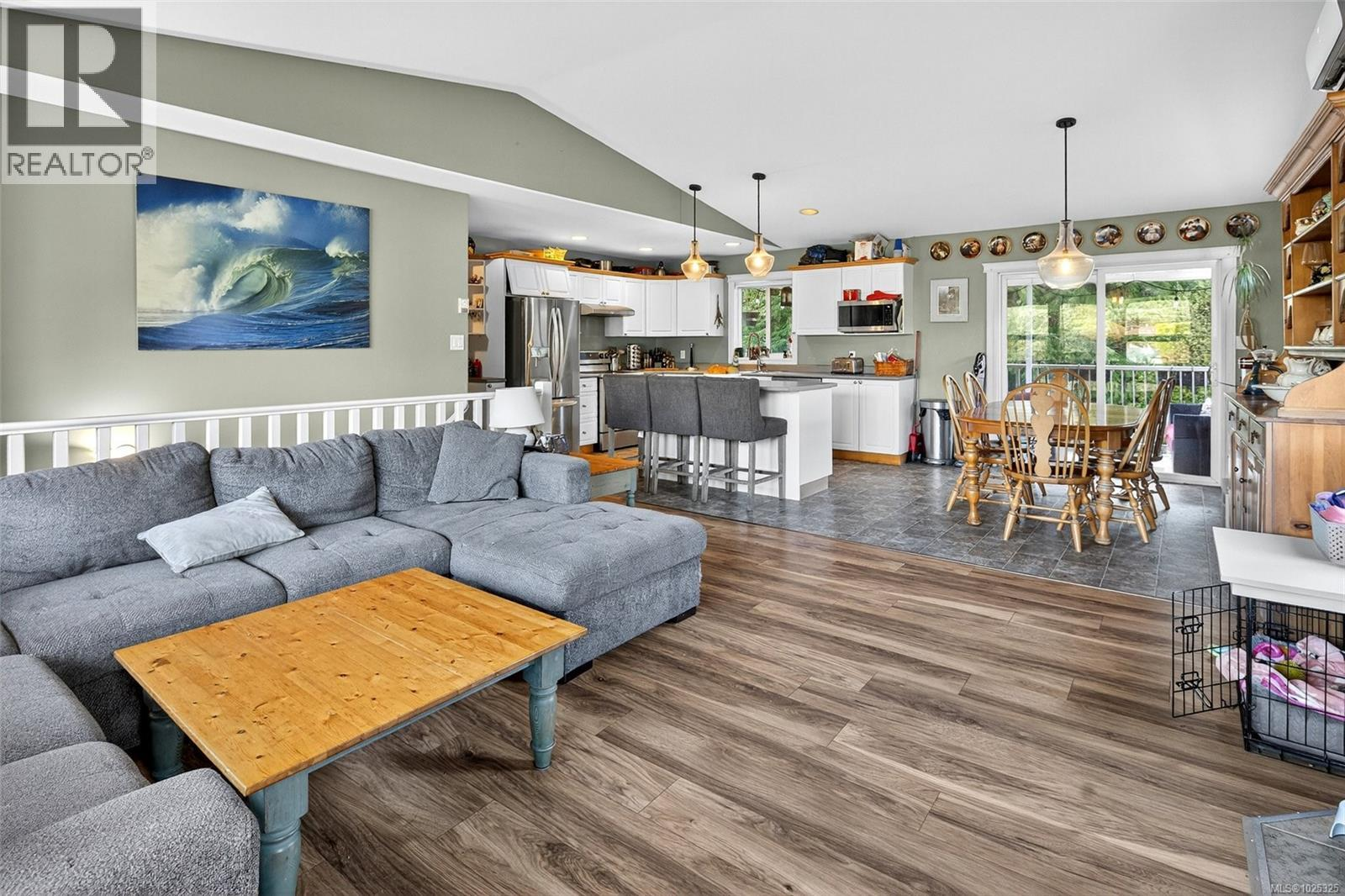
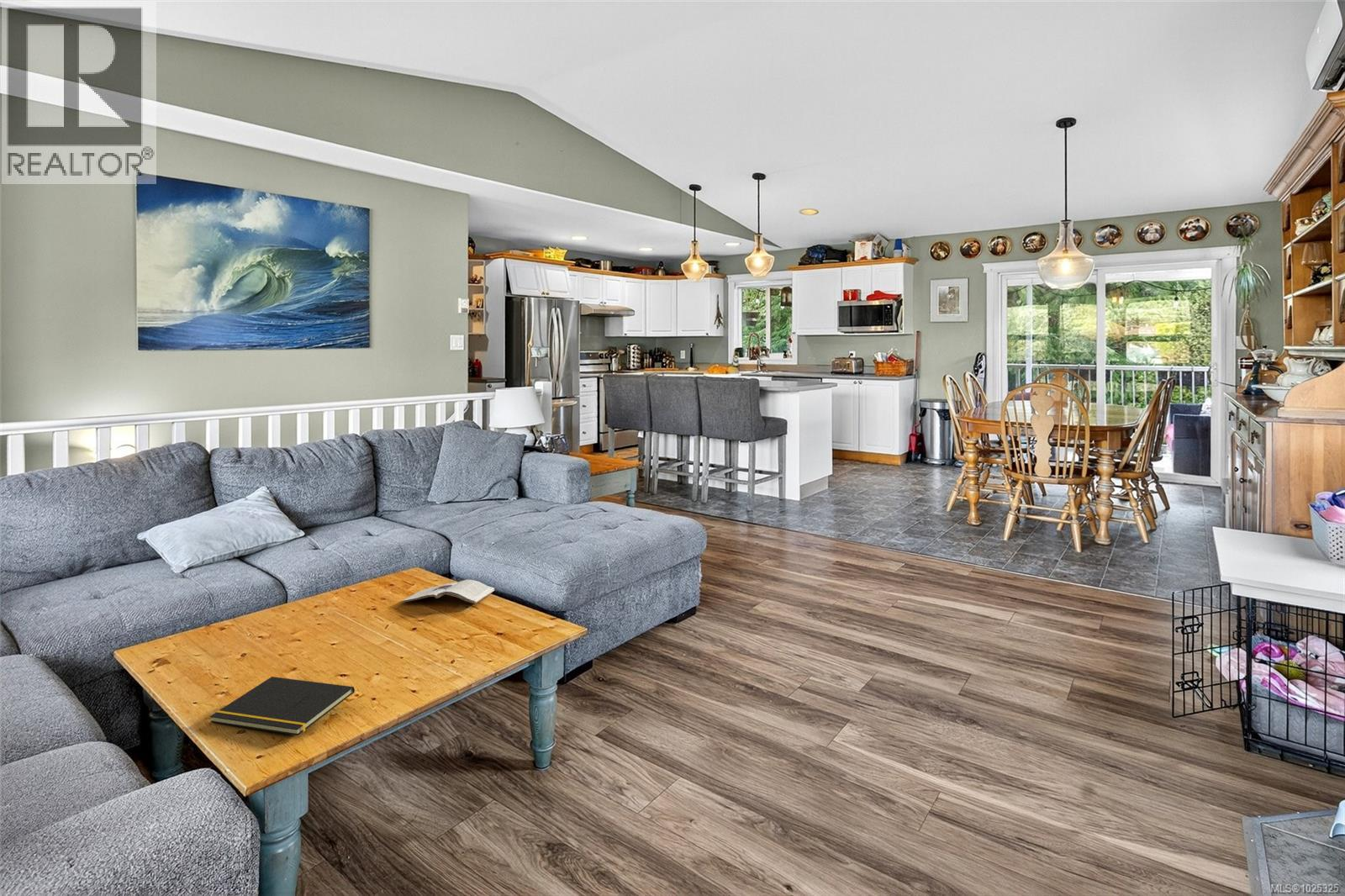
+ magazine [400,579,495,604]
+ notepad [209,676,356,736]
